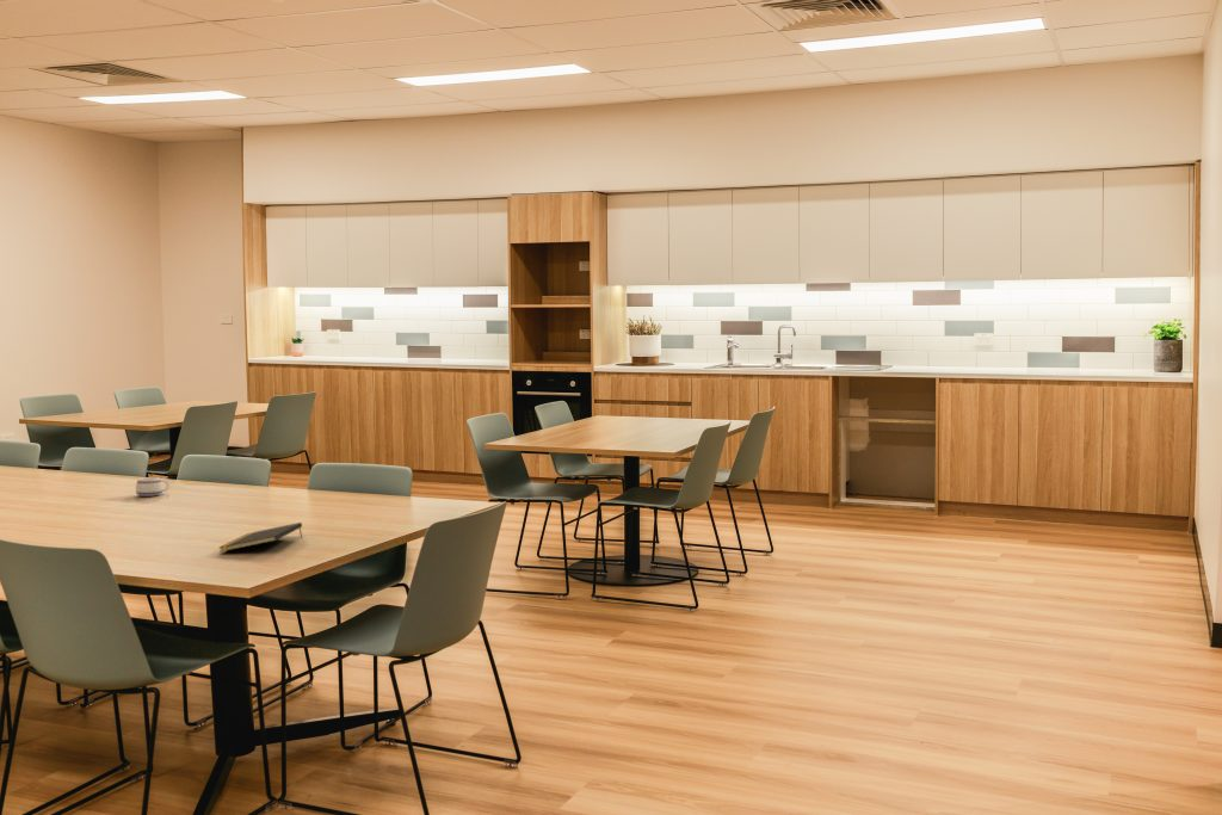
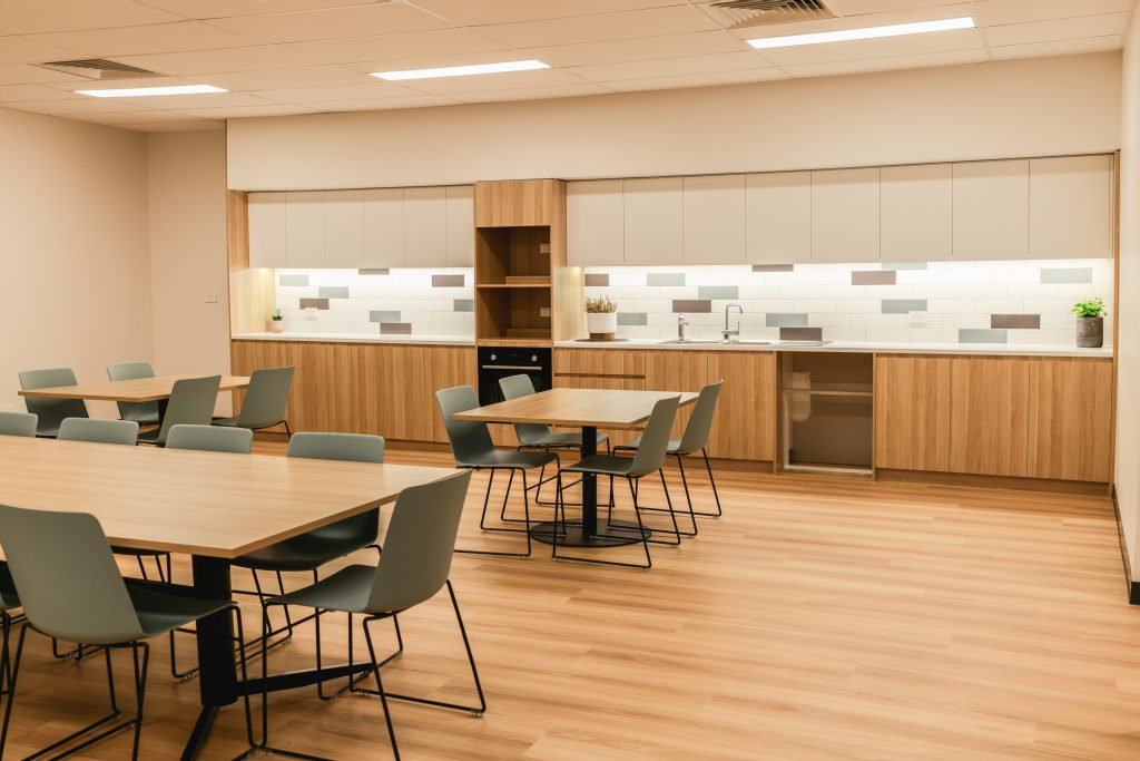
- notepad [218,521,303,554]
- mug [135,476,171,498]
